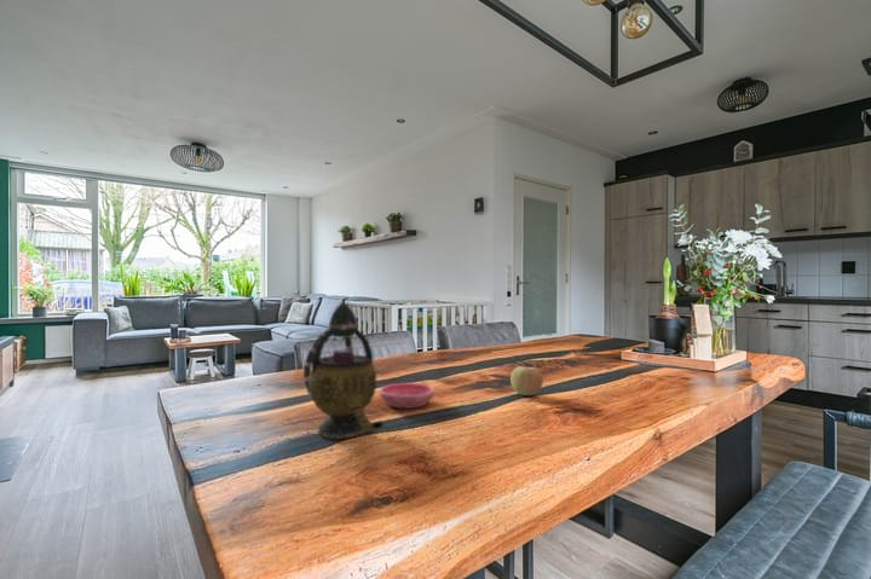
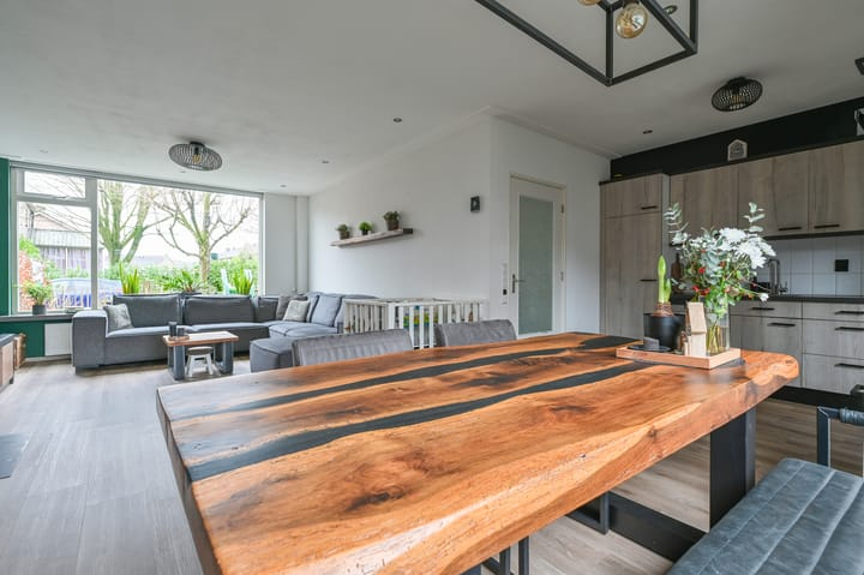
- saucer [377,382,436,409]
- fruit [509,360,544,396]
- teapot [302,301,386,440]
